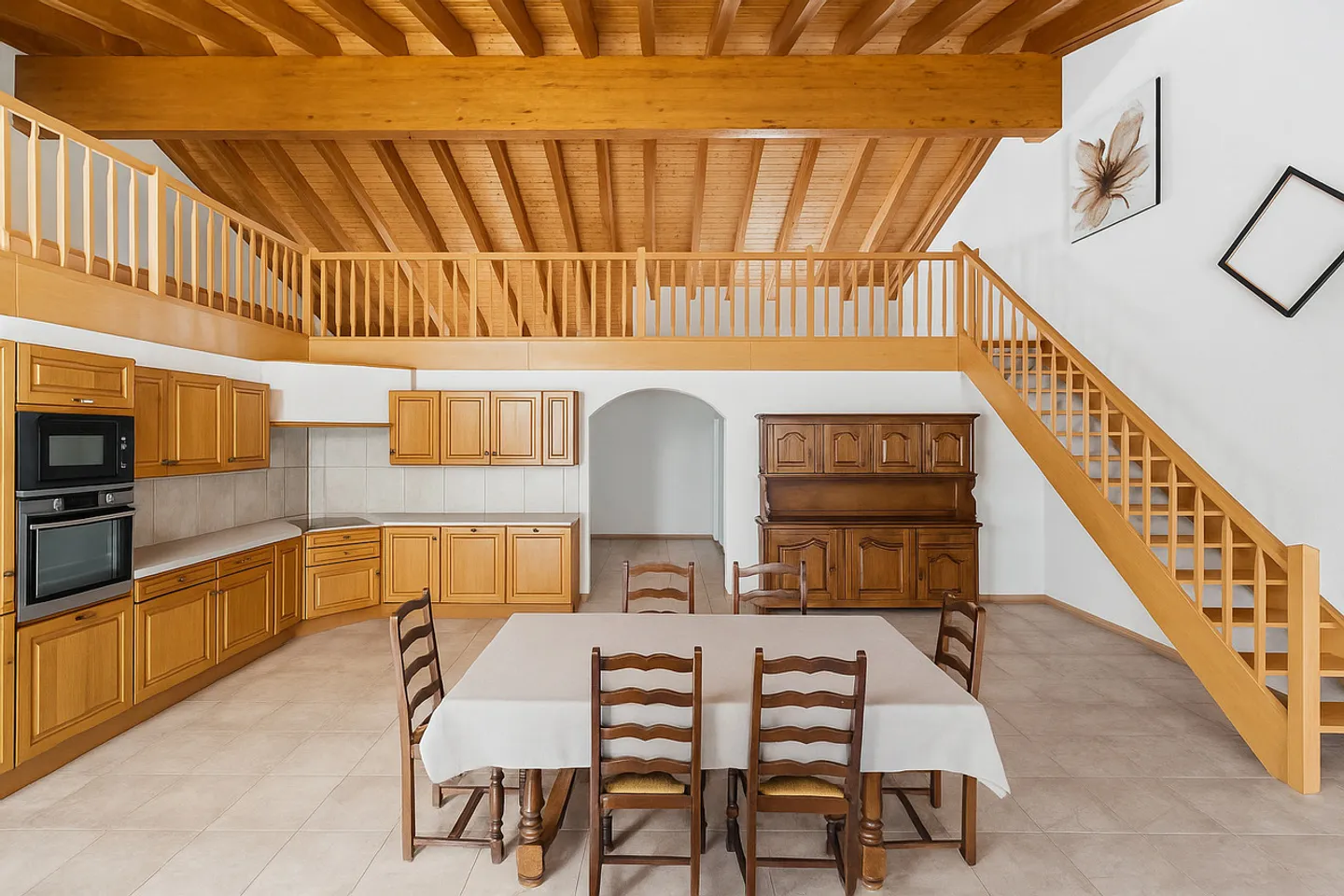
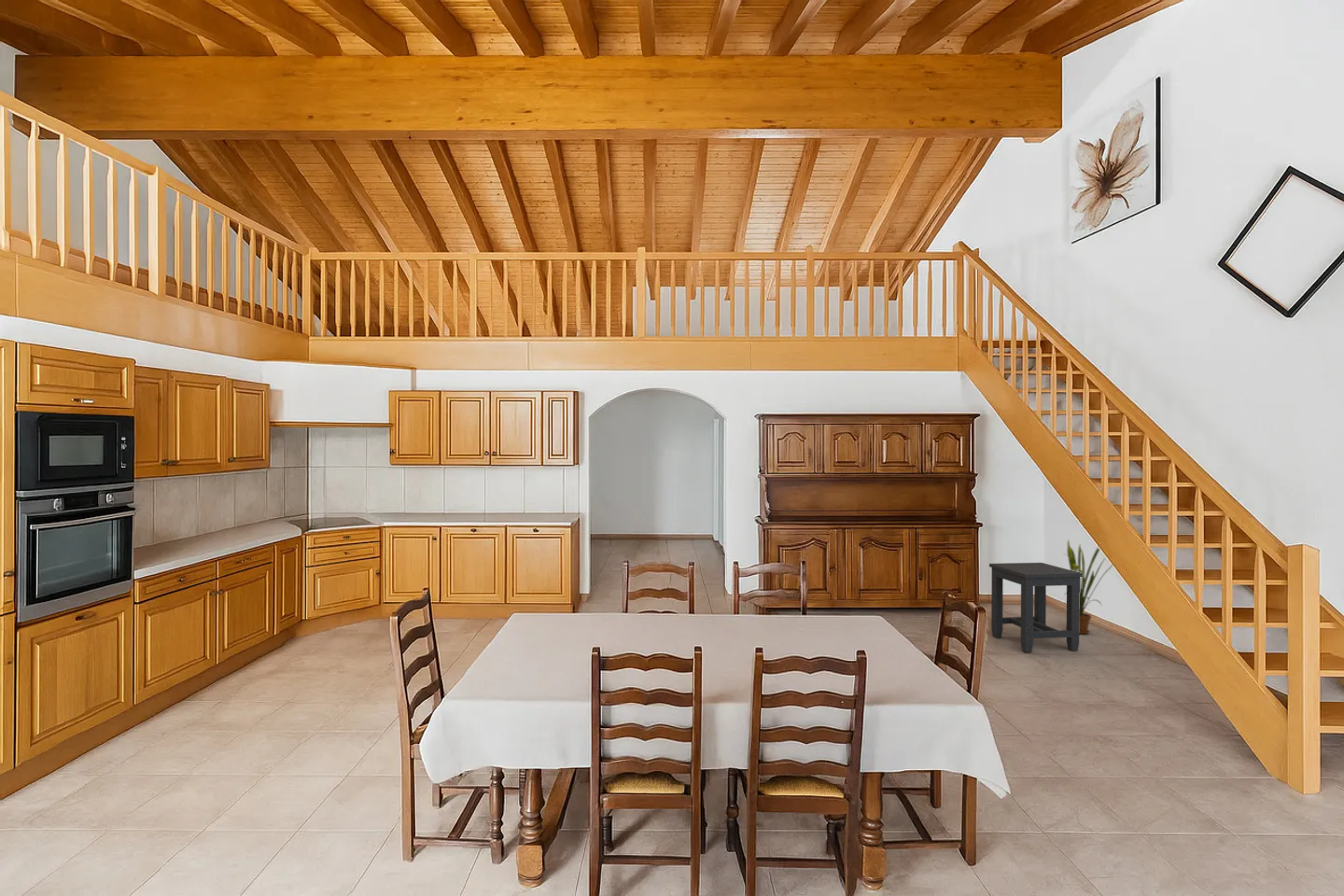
+ house plant [1063,539,1113,635]
+ side table [988,562,1083,653]
